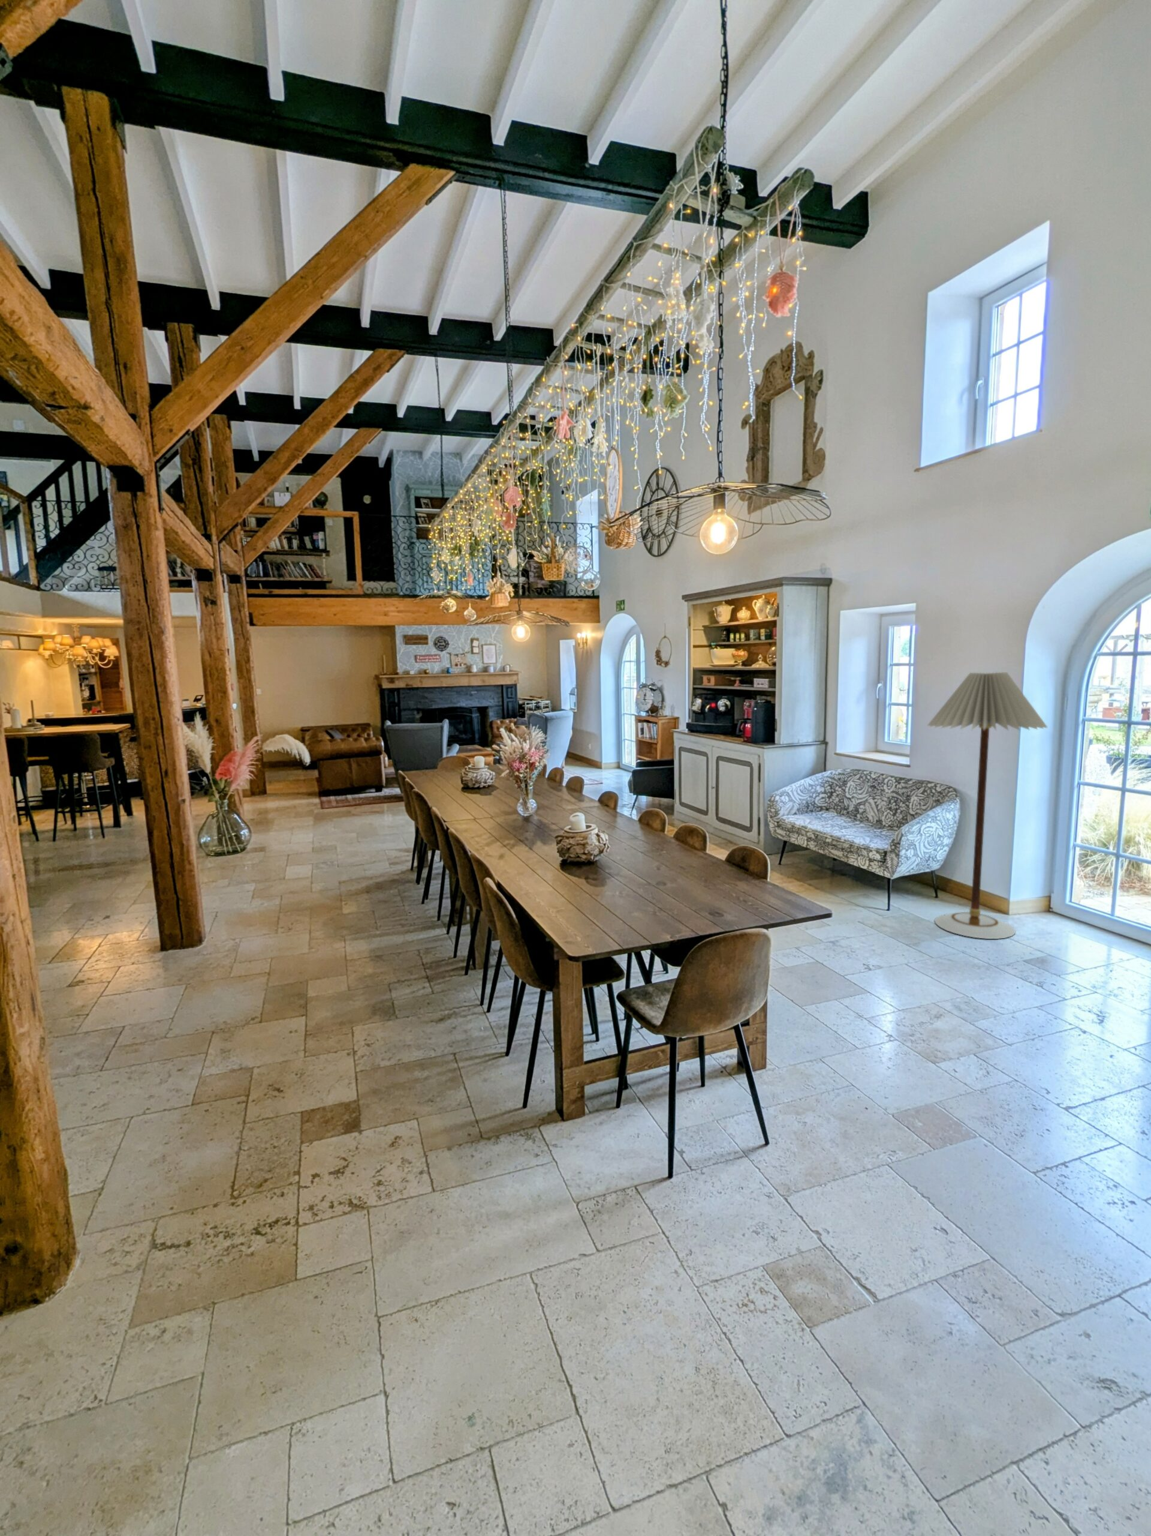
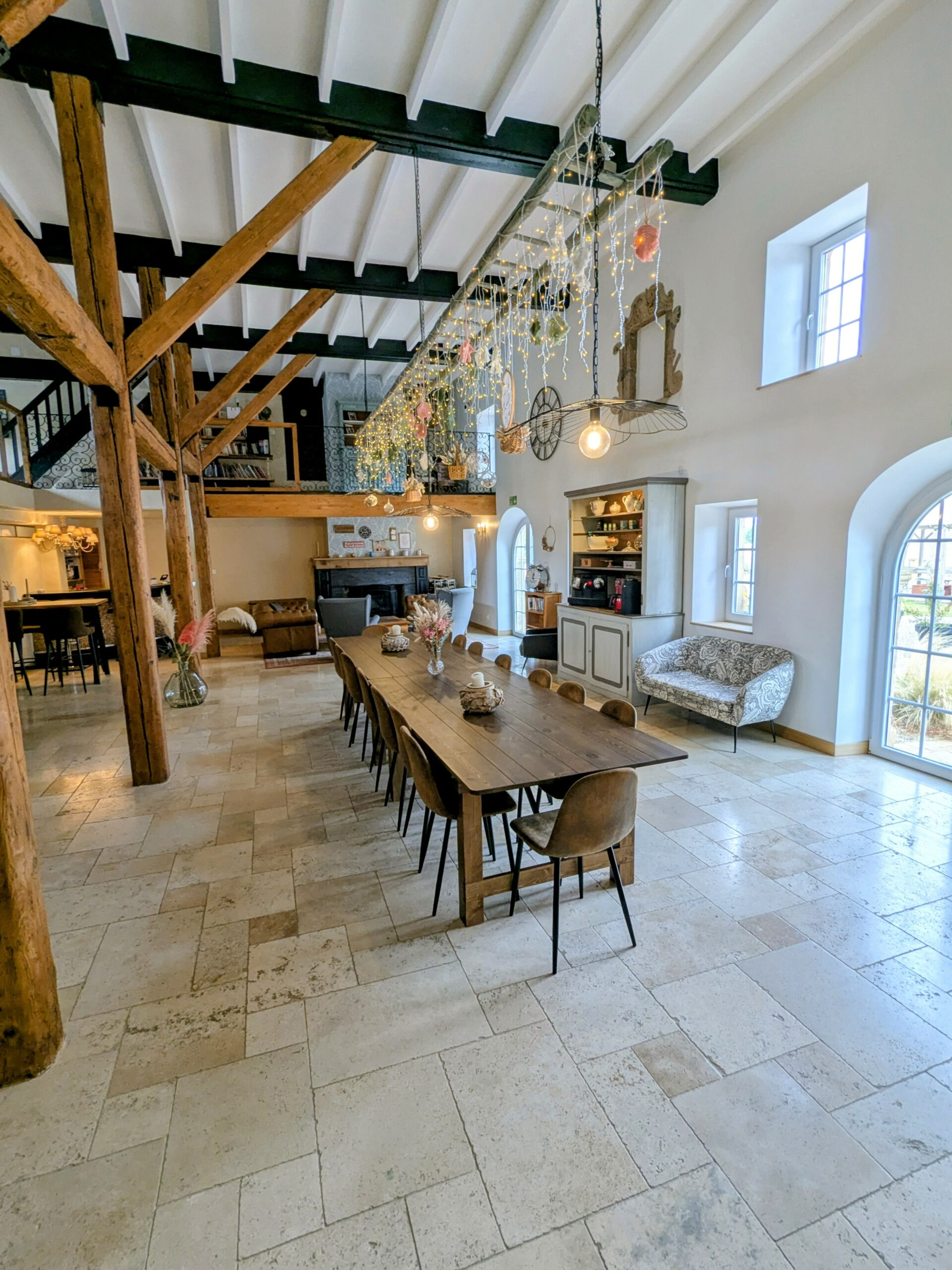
- floor lamp [927,671,1048,940]
